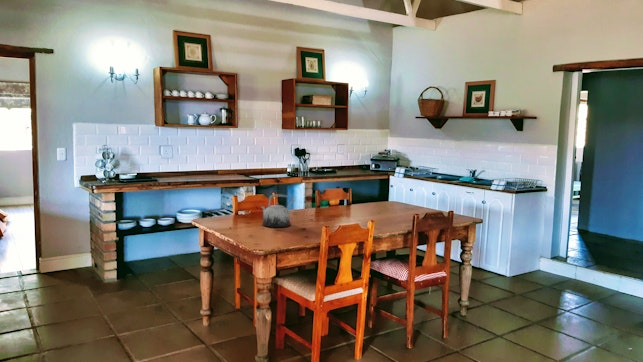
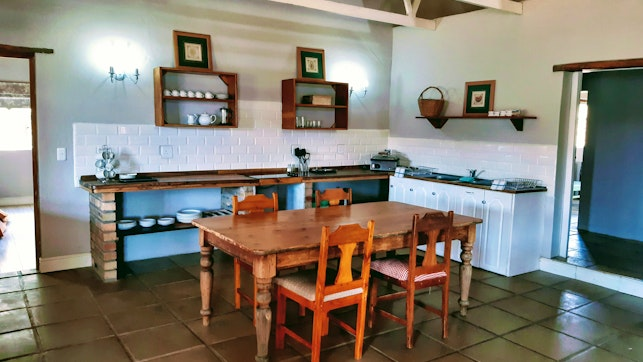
- teapot [260,193,295,228]
